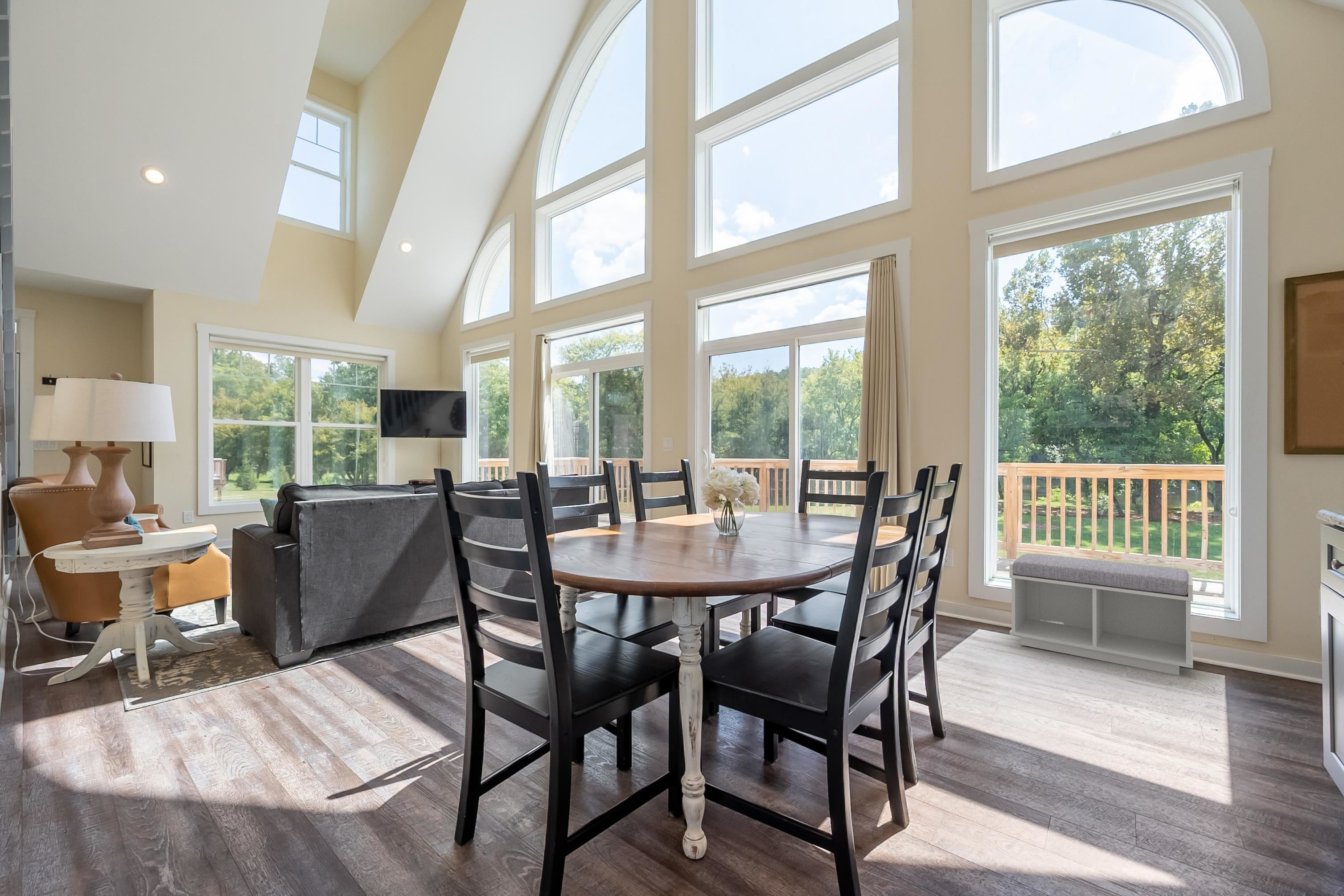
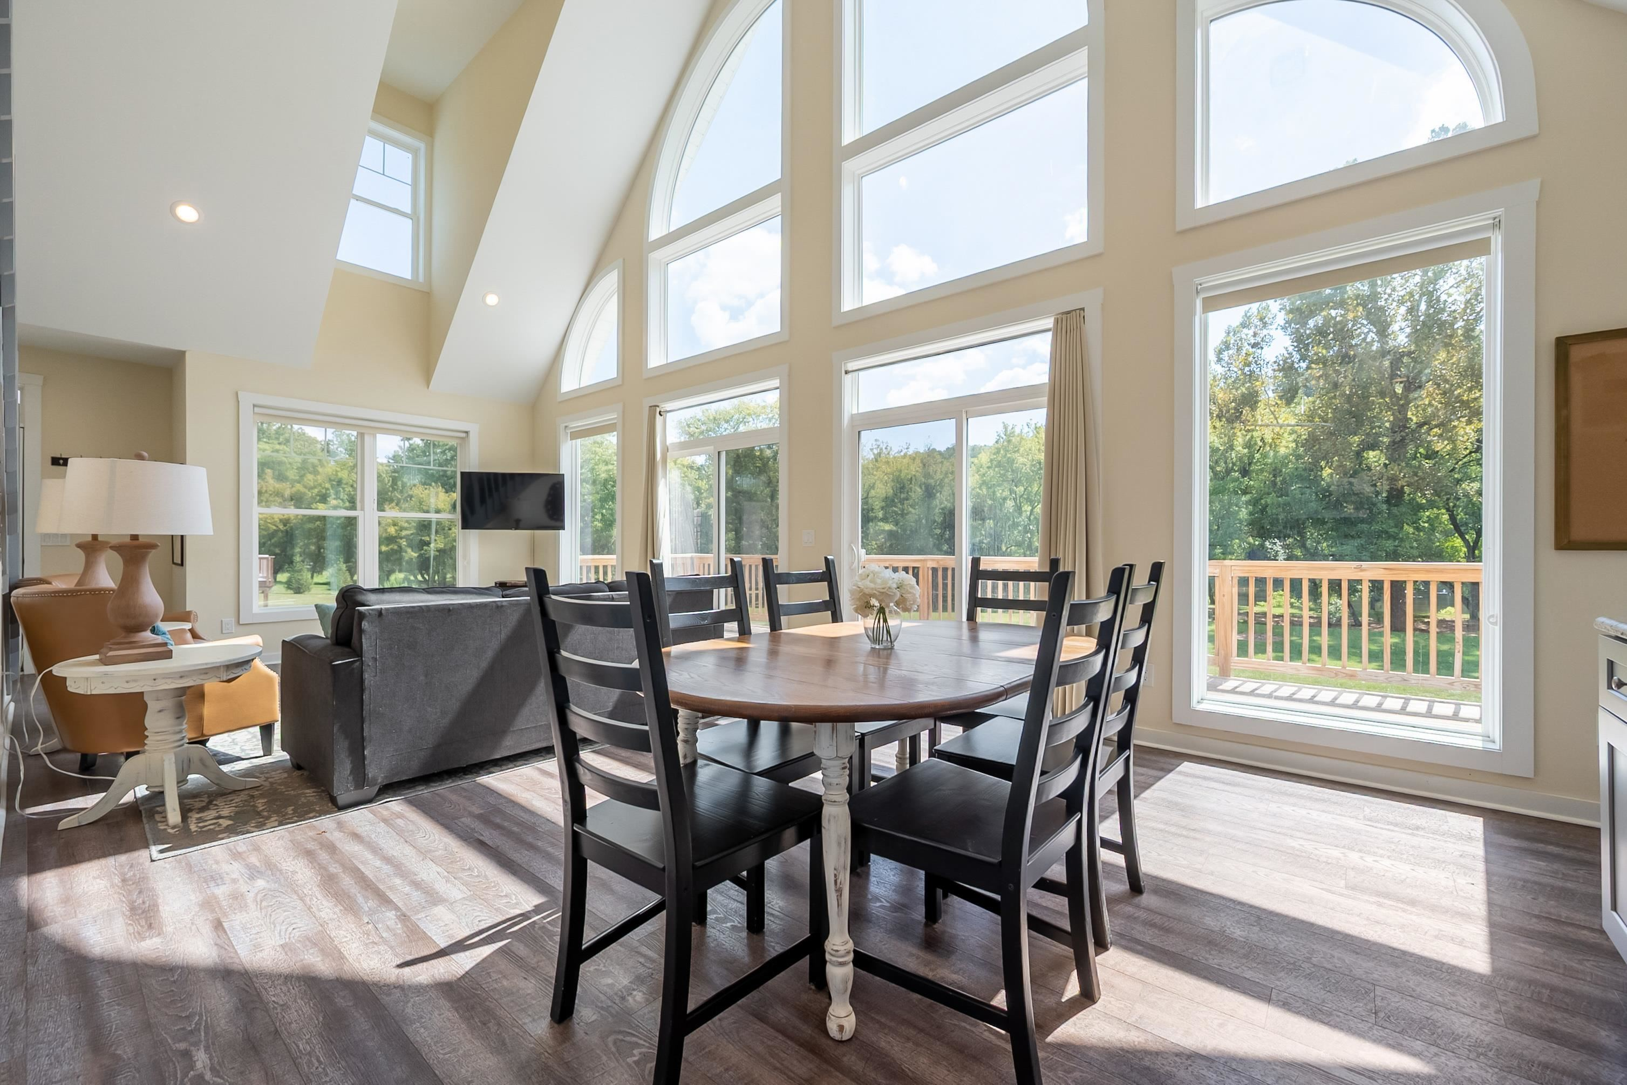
- bench [1009,553,1193,676]
